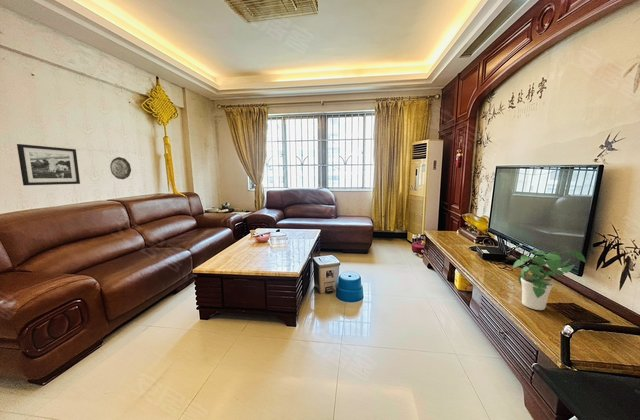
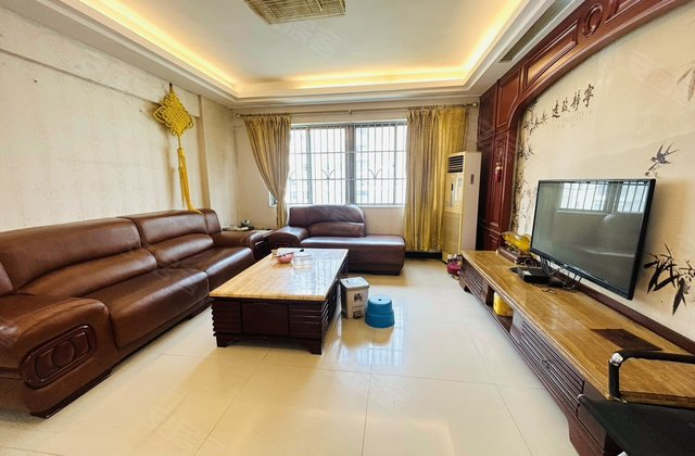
- decorative plate [109,156,132,180]
- picture frame [16,143,81,186]
- potted plant [512,248,587,311]
